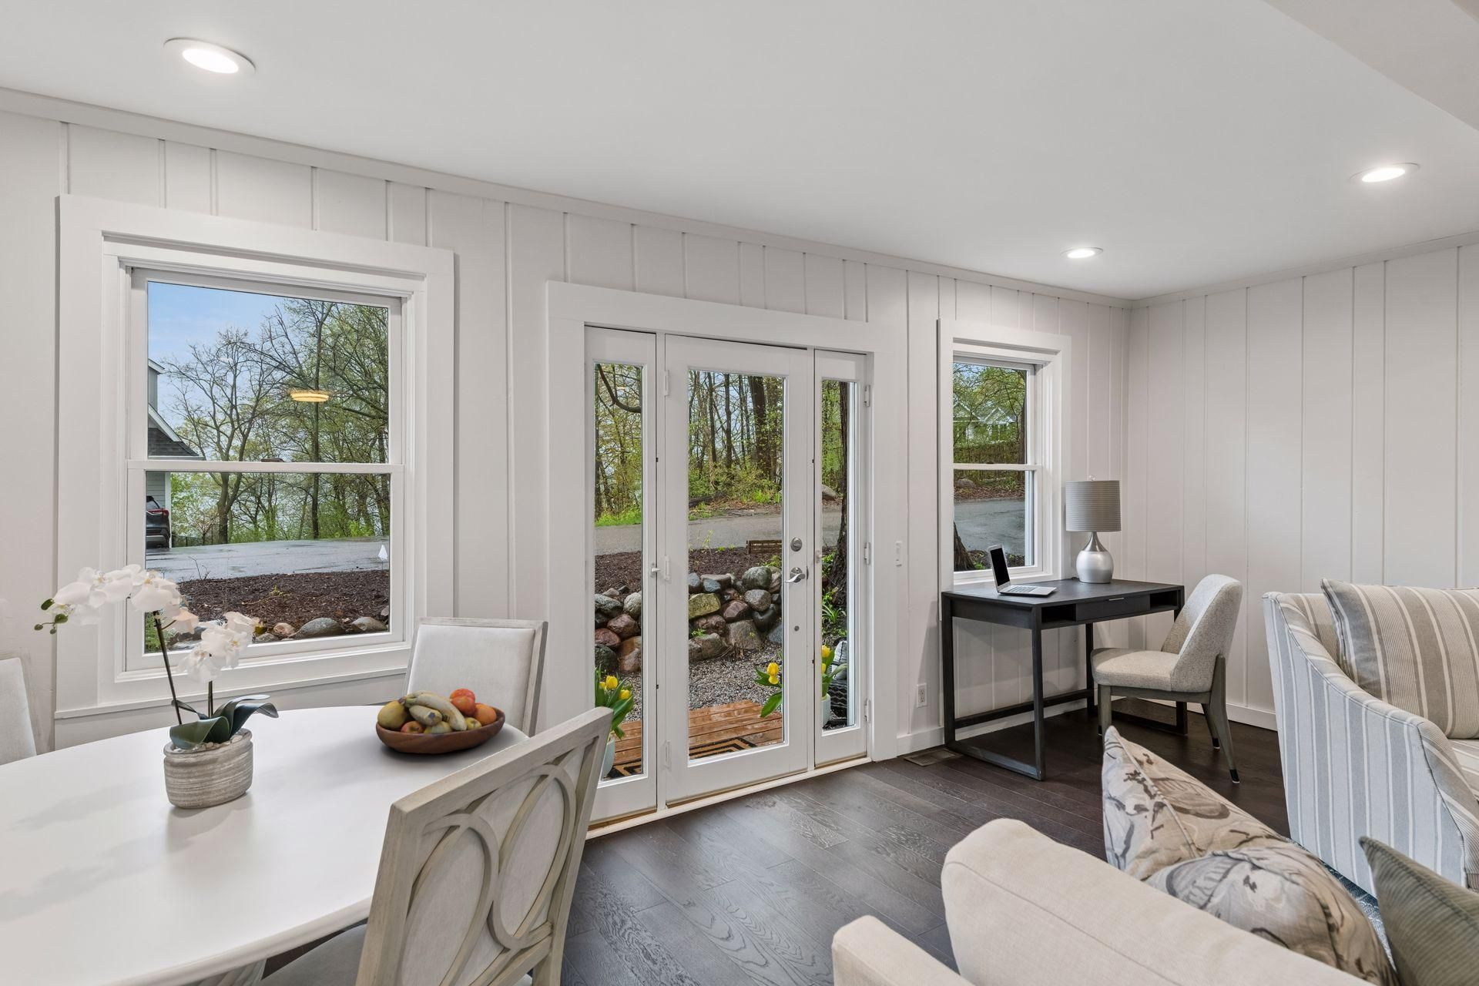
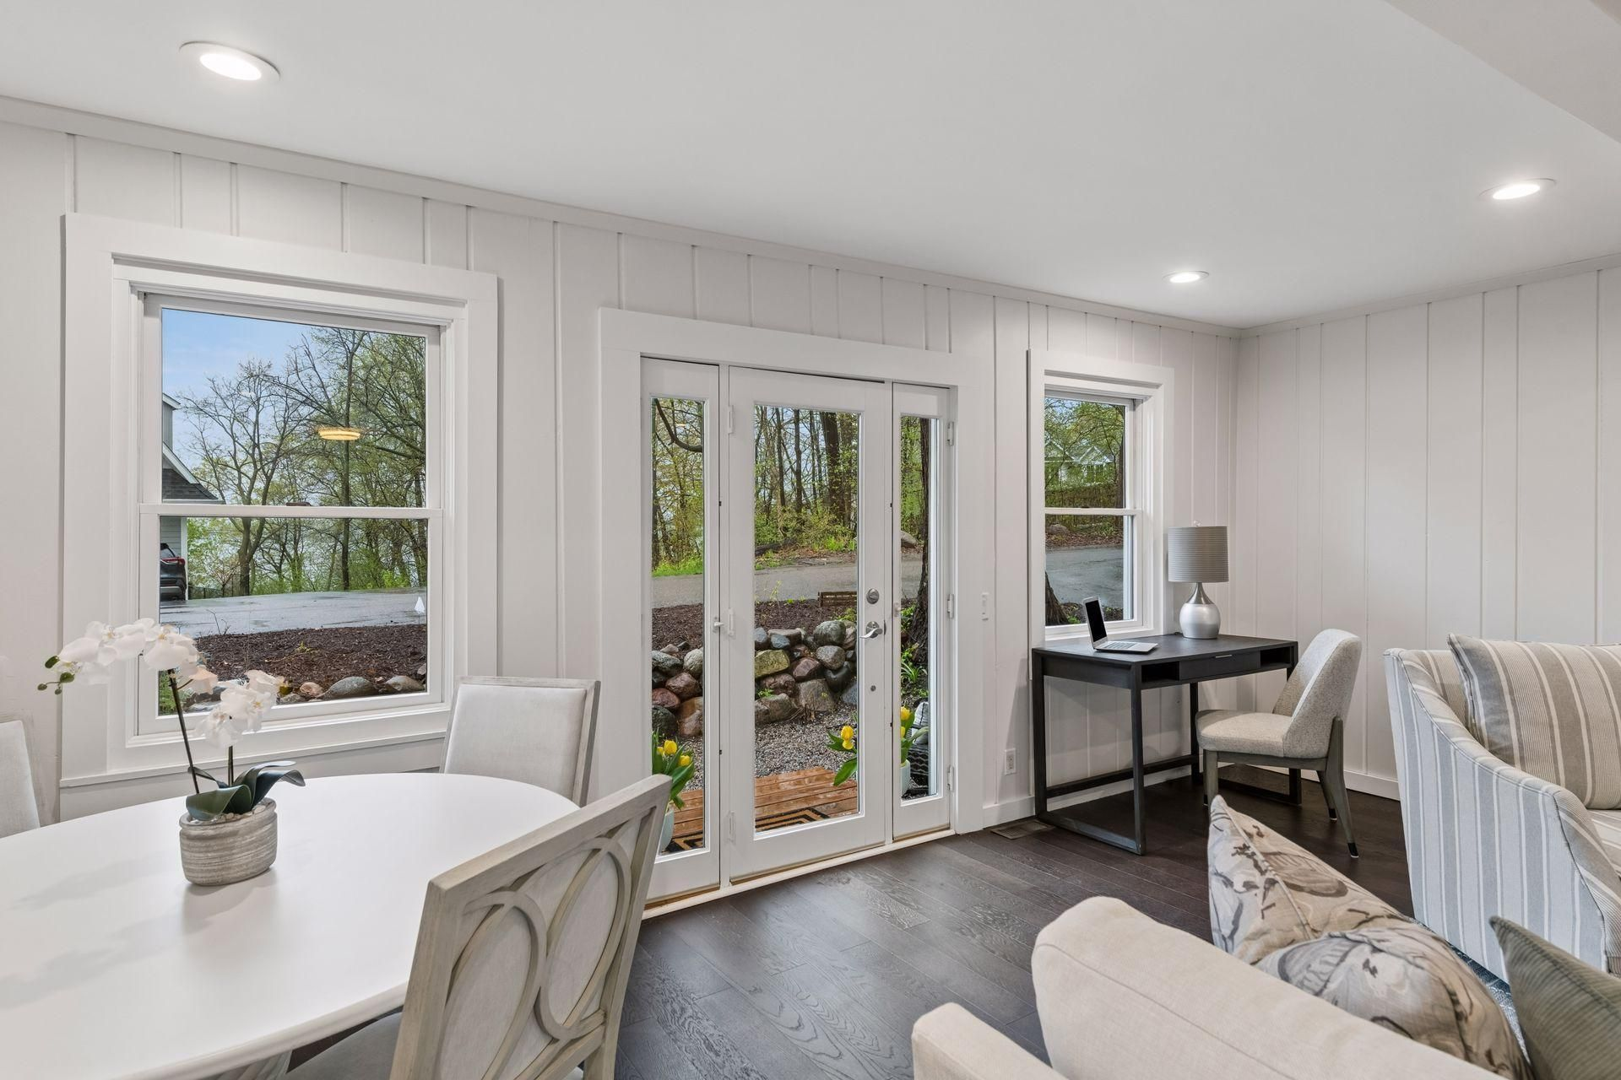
- fruit bowl [375,688,506,755]
